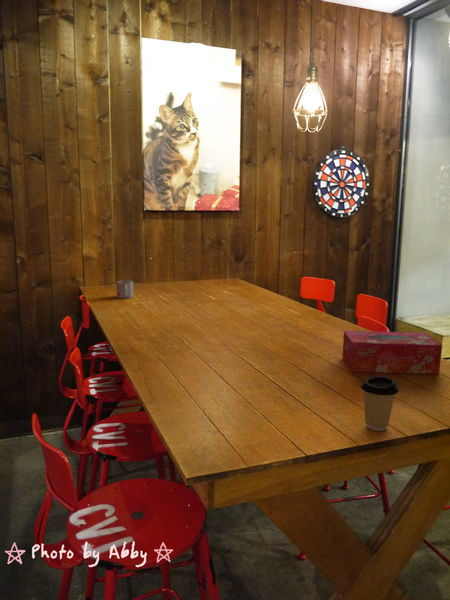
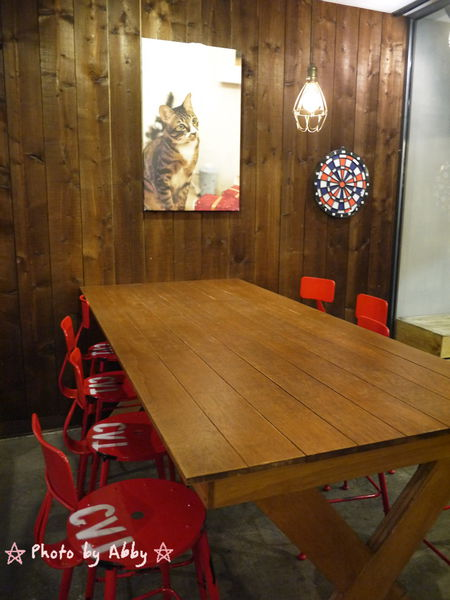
- tissue box [341,330,443,375]
- coffee cup [360,375,400,432]
- mug [116,280,134,299]
